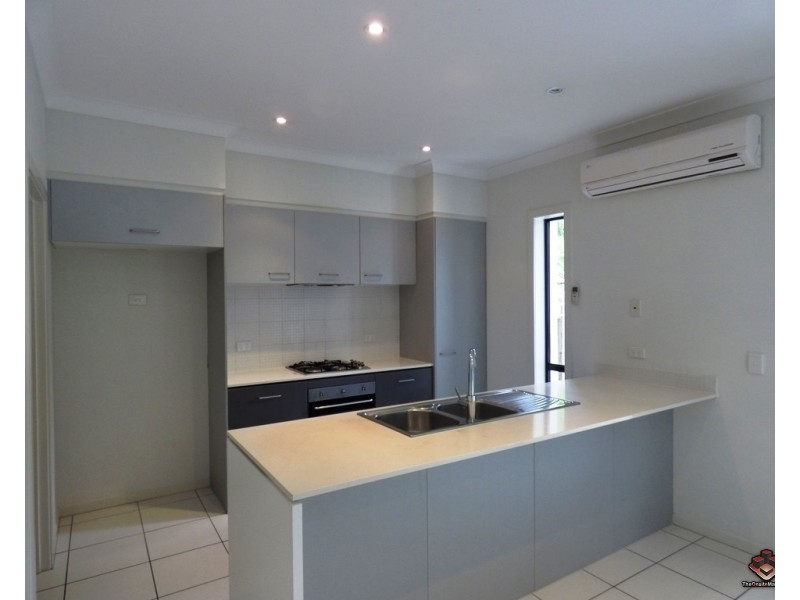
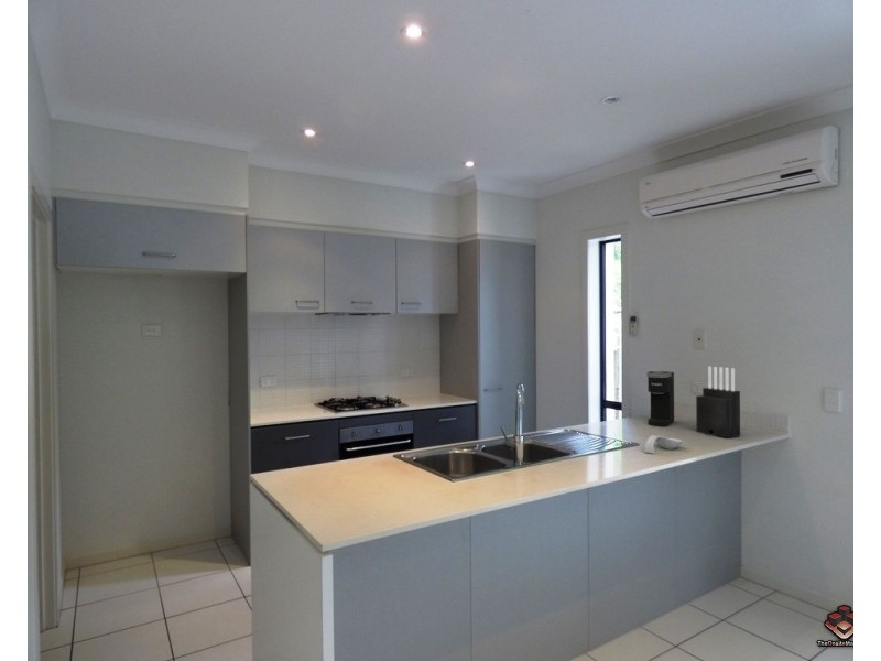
+ spoon rest [643,434,684,455]
+ knife block [695,366,741,440]
+ coffee maker [646,370,675,427]
